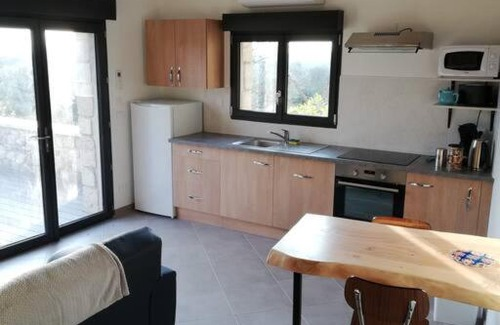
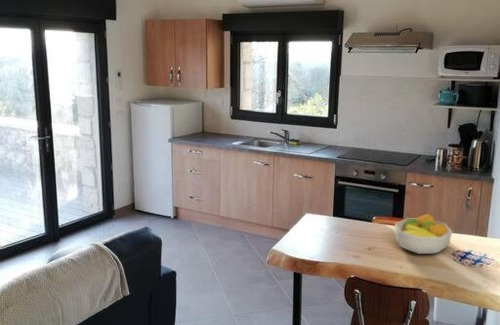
+ fruit bowl [394,213,453,255]
